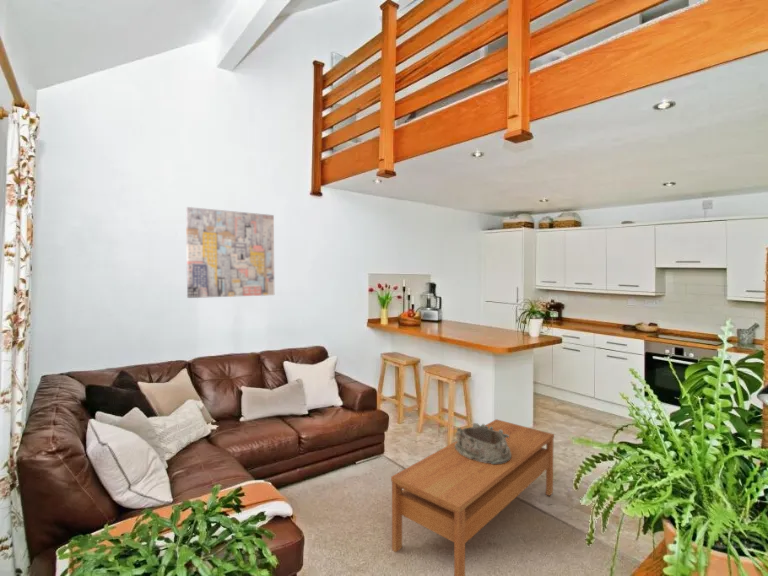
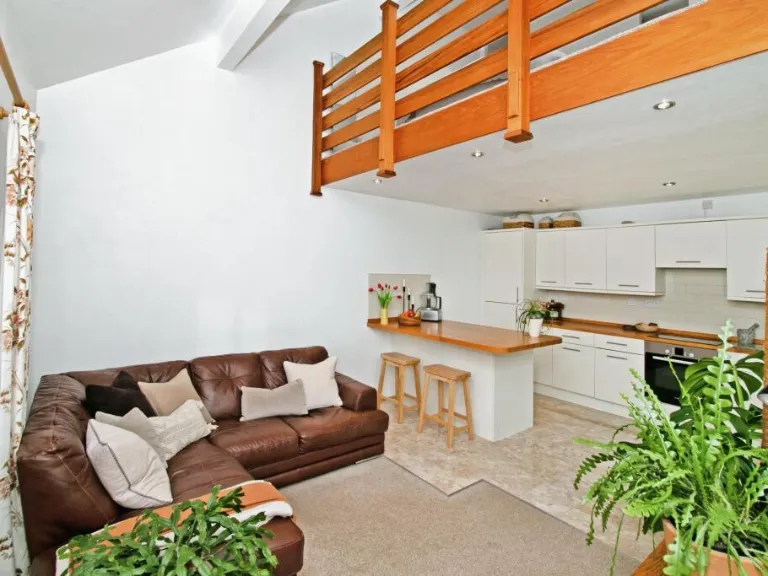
- coffee table [390,418,555,576]
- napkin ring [455,422,511,464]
- wall art [185,206,275,299]
